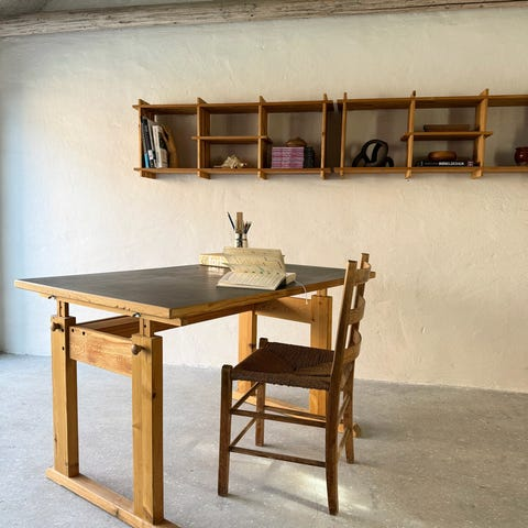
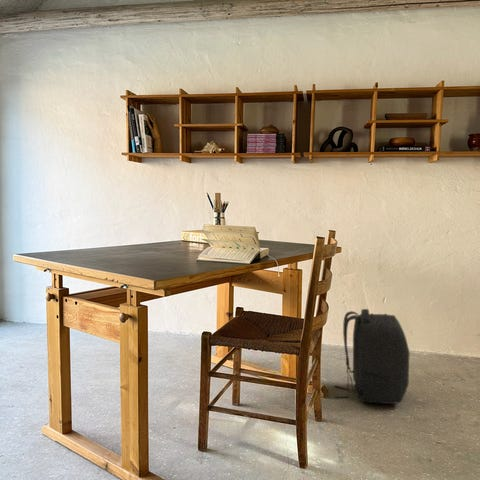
+ backpack [333,308,410,405]
